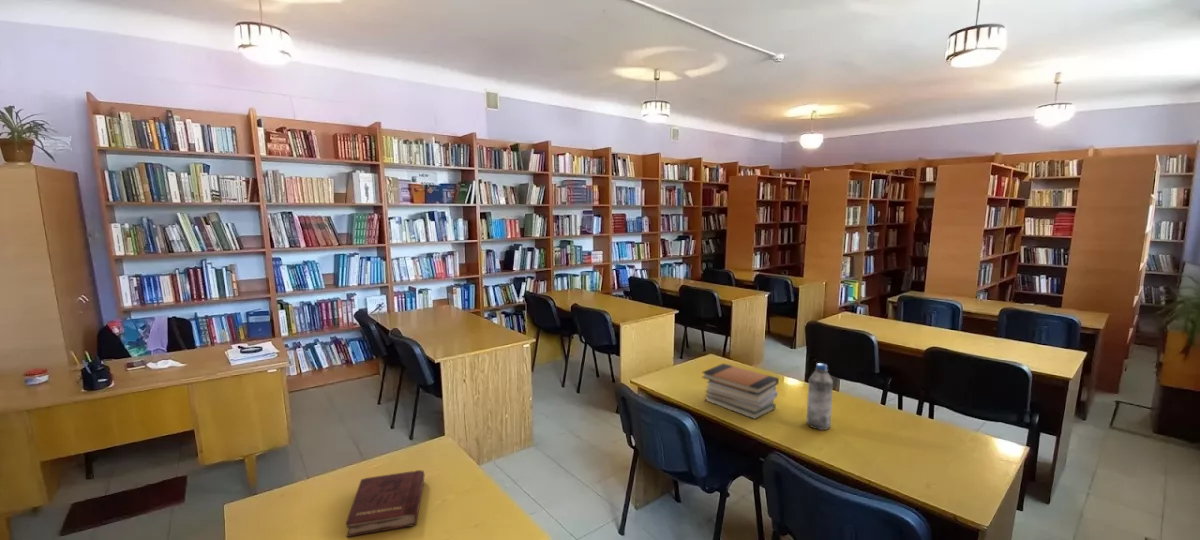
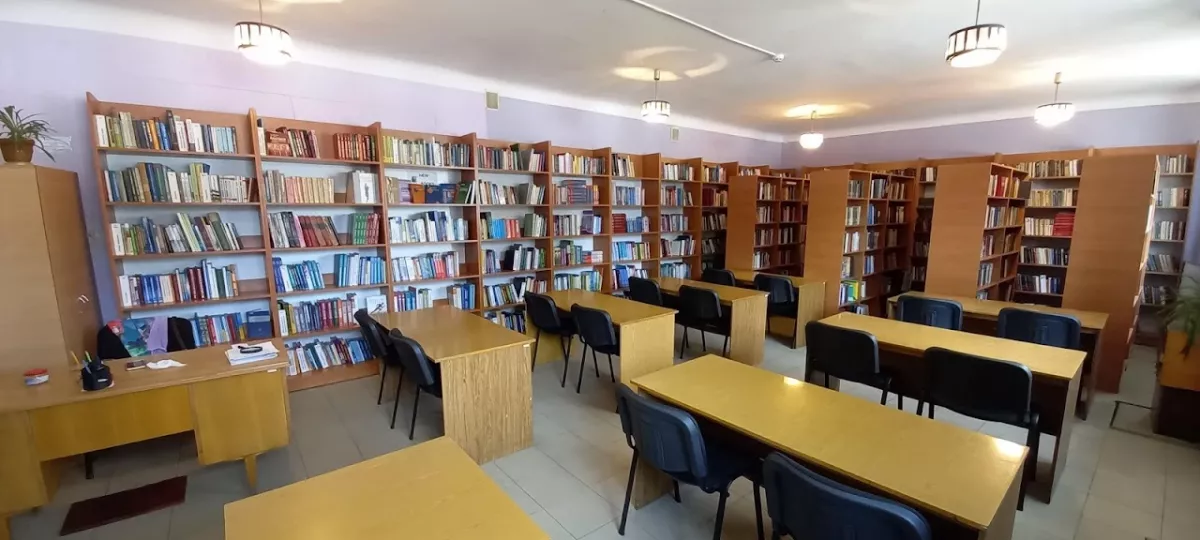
- water bottle [806,362,834,431]
- book stack [701,363,780,420]
- hardback book [345,469,426,538]
